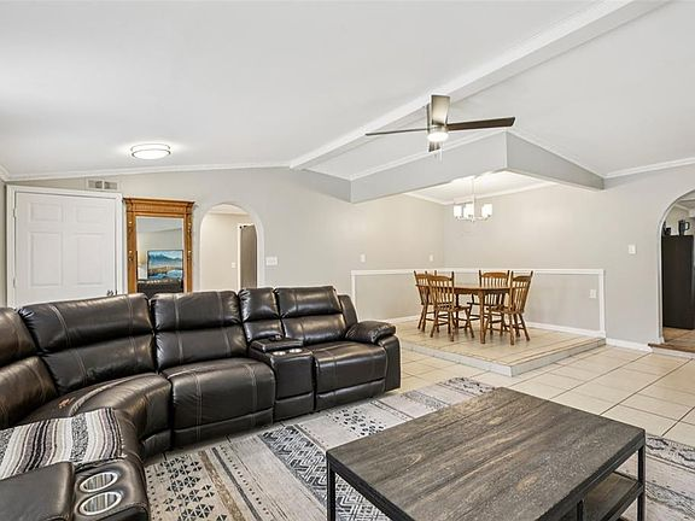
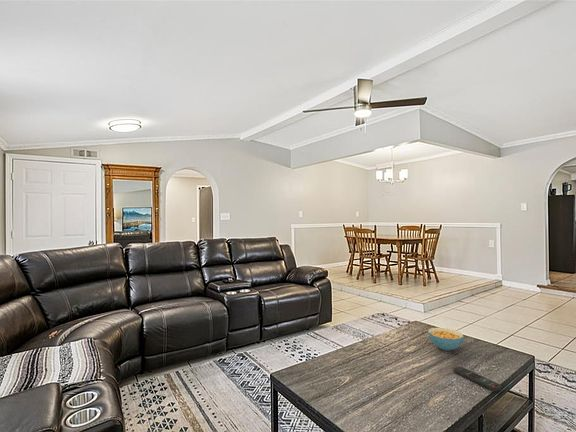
+ cereal bowl [427,327,465,352]
+ remote control [453,366,503,392]
